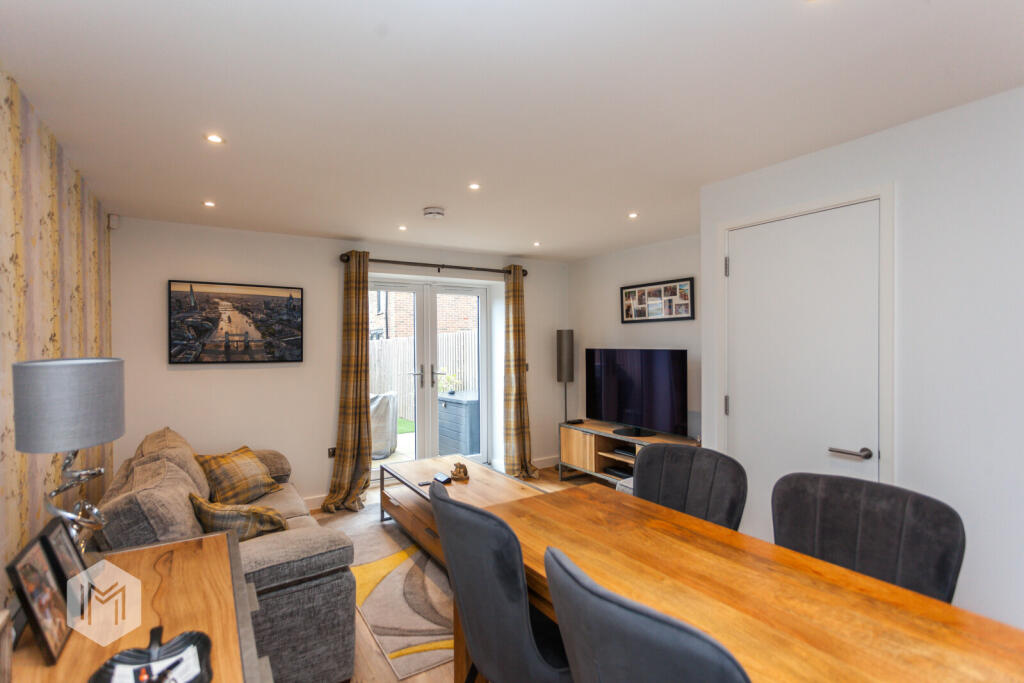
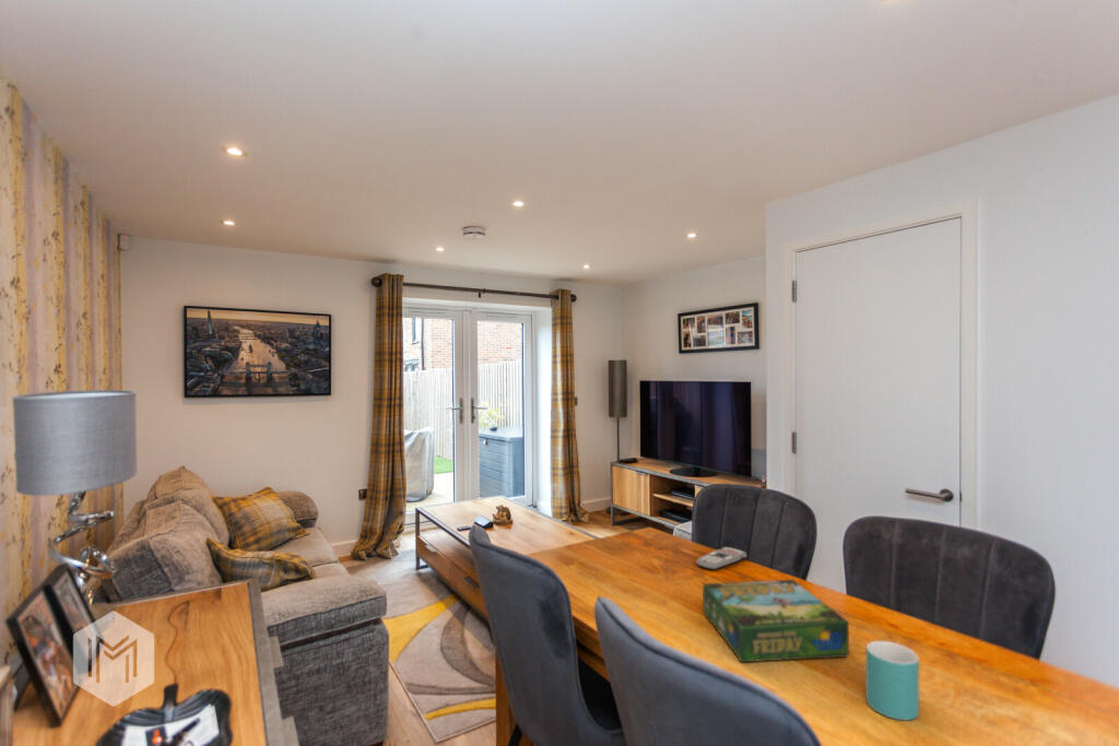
+ board game [702,579,850,664]
+ mug [864,640,920,721]
+ remote control [695,546,747,571]
